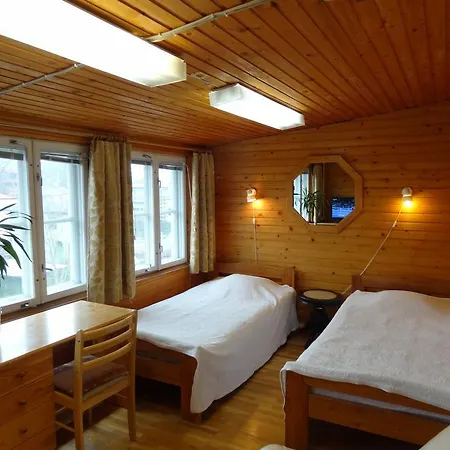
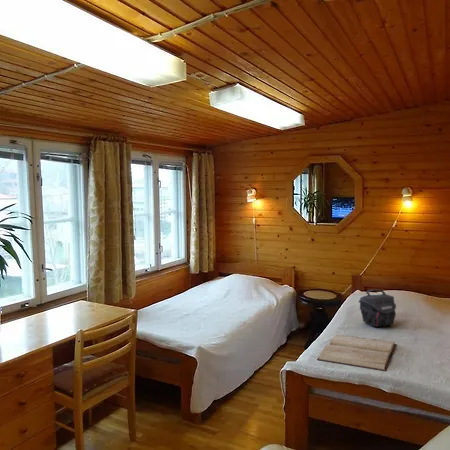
+ shoulder bag [358,288,397,328]
+ book [316,334,398,372]
